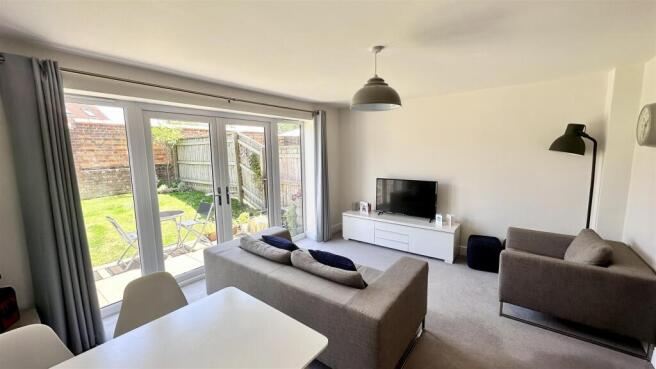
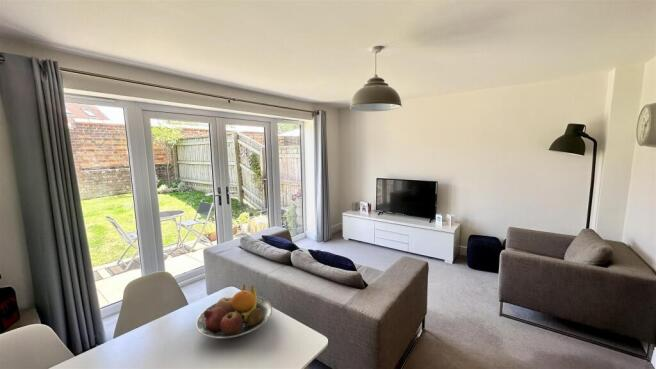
+ fruit bowl [195,283,273,339]
